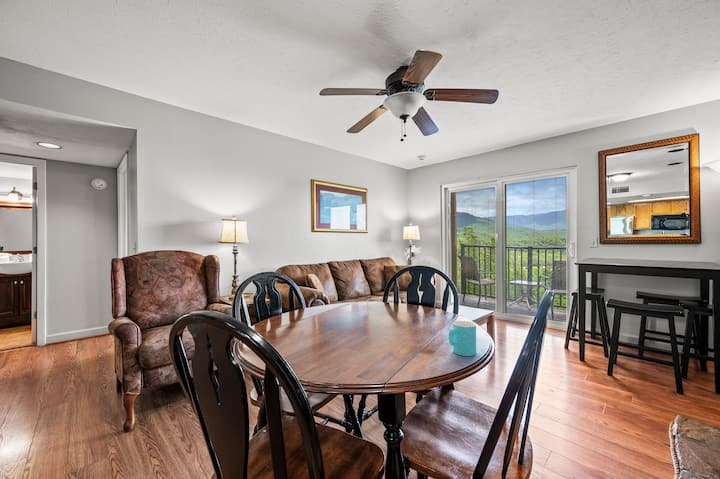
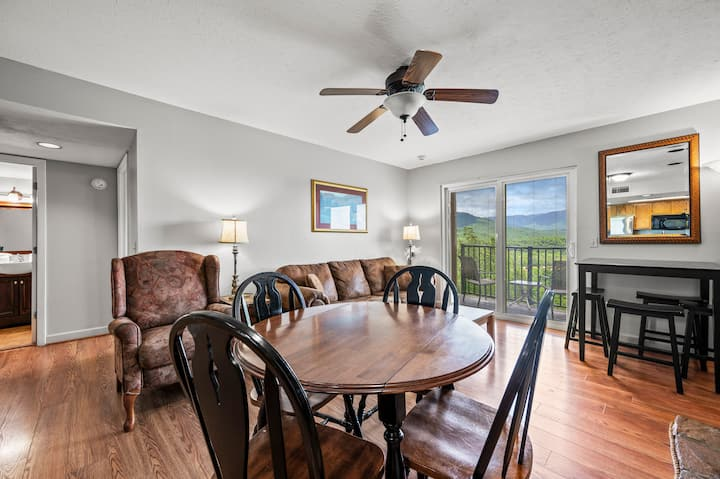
- cup [448,320,477,357]
